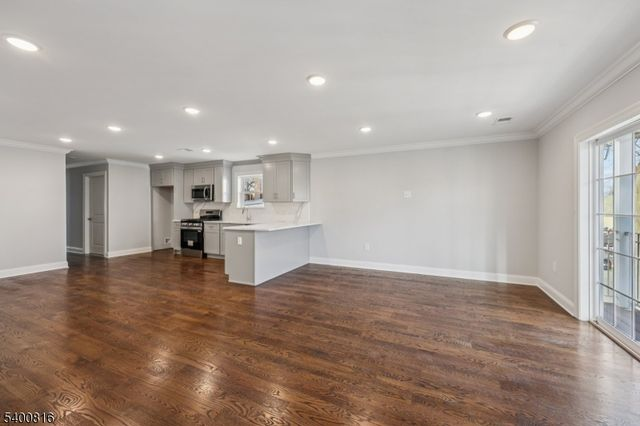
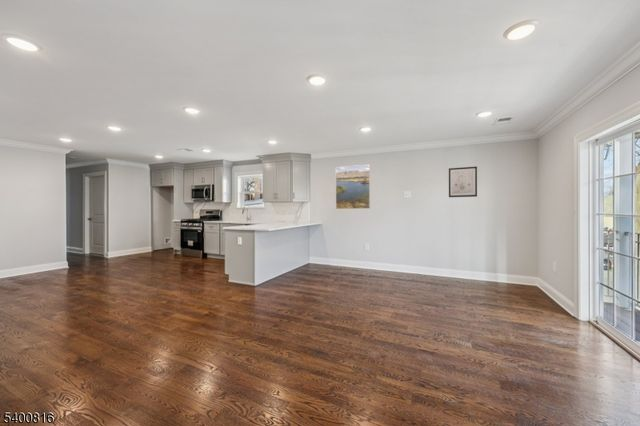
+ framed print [335,163,371,210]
+ wall art [448,166,478,198]
